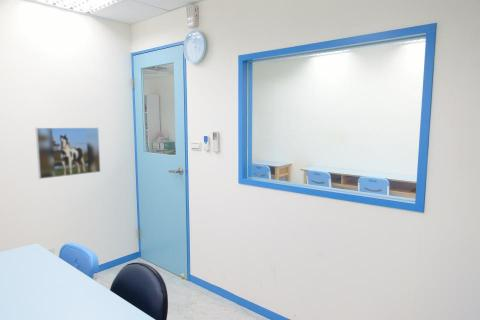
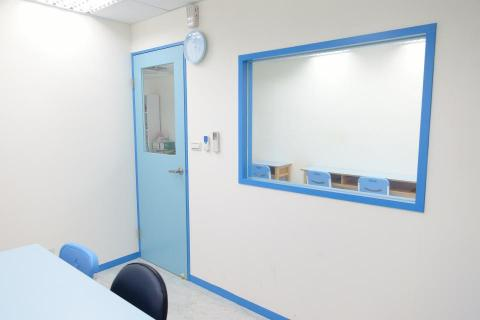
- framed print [34,127,101,180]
